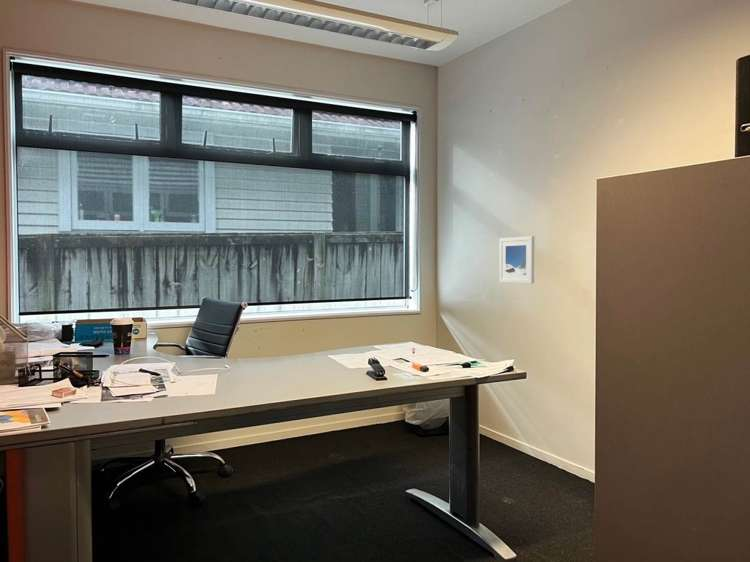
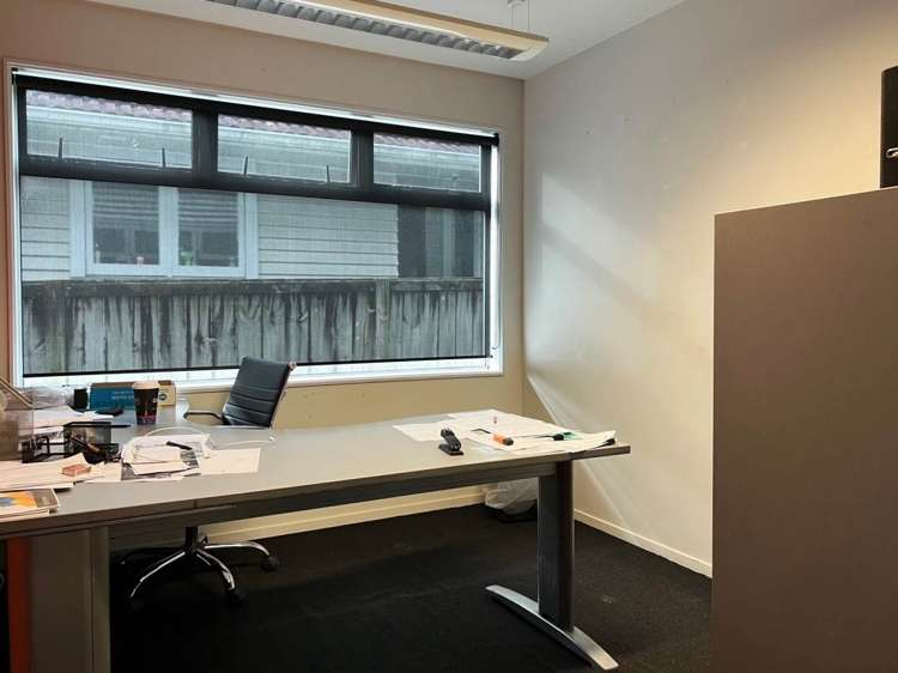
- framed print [498,235,535,285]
